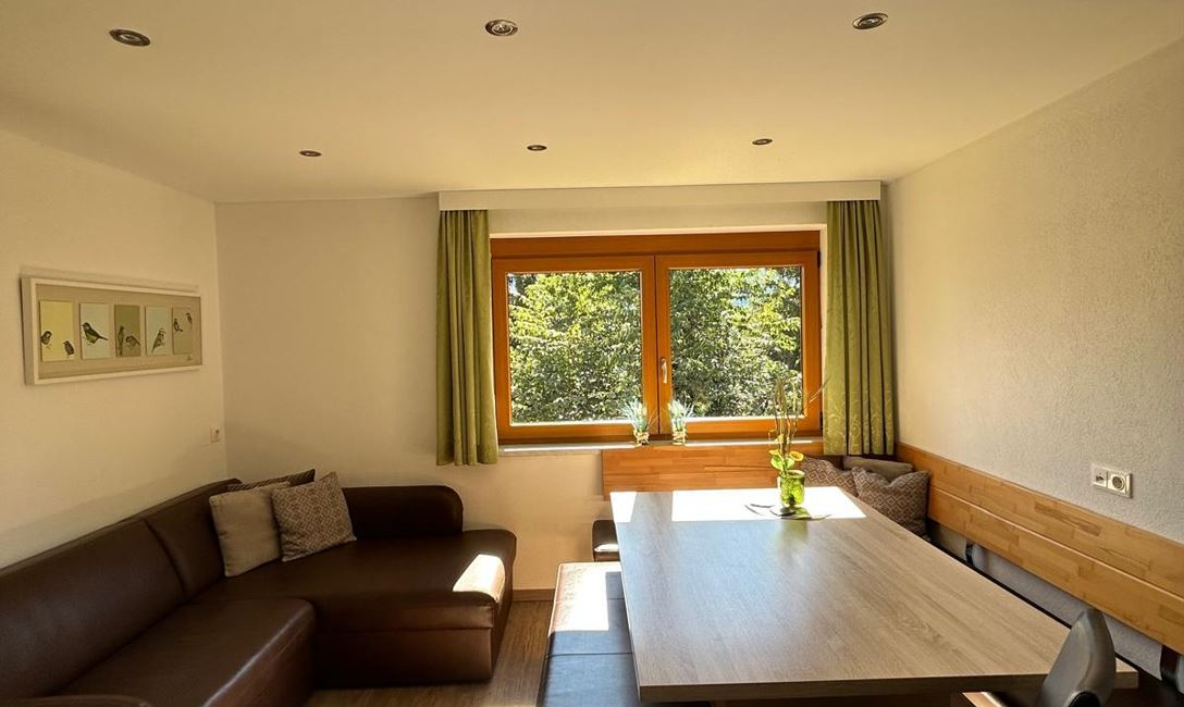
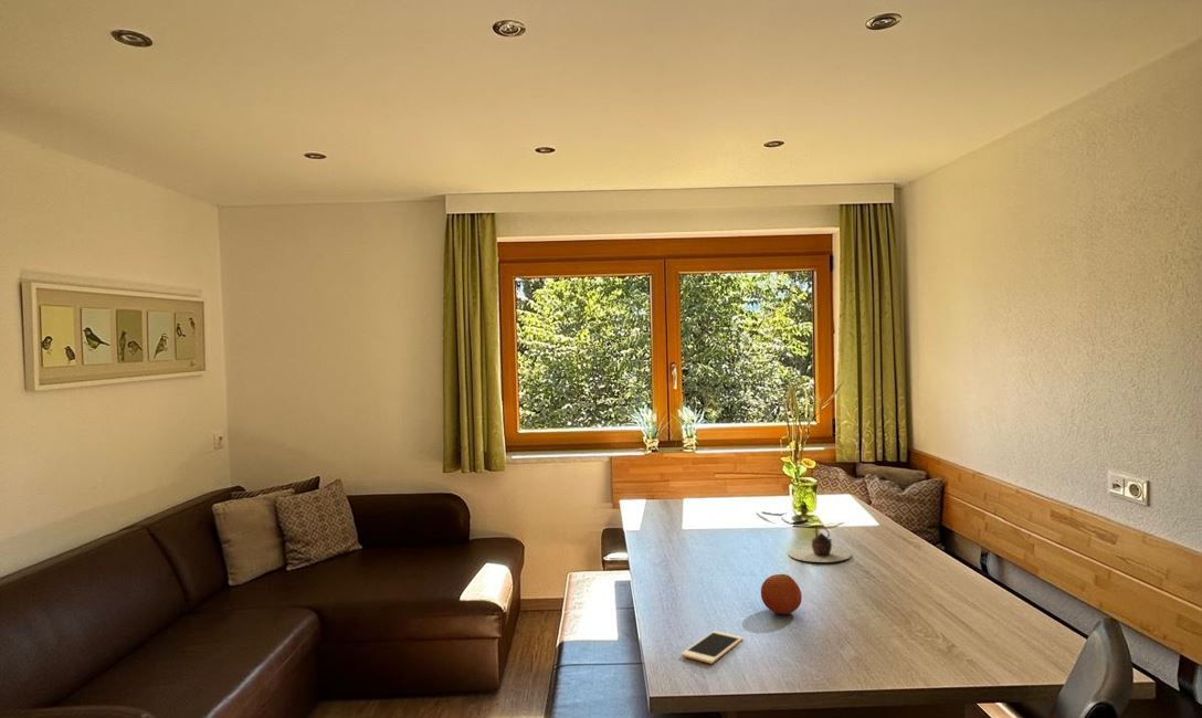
+ cell phone [681,630,744,664]
+ fruit [760,573,803,615]
+ teapot [787,526,852,563]
